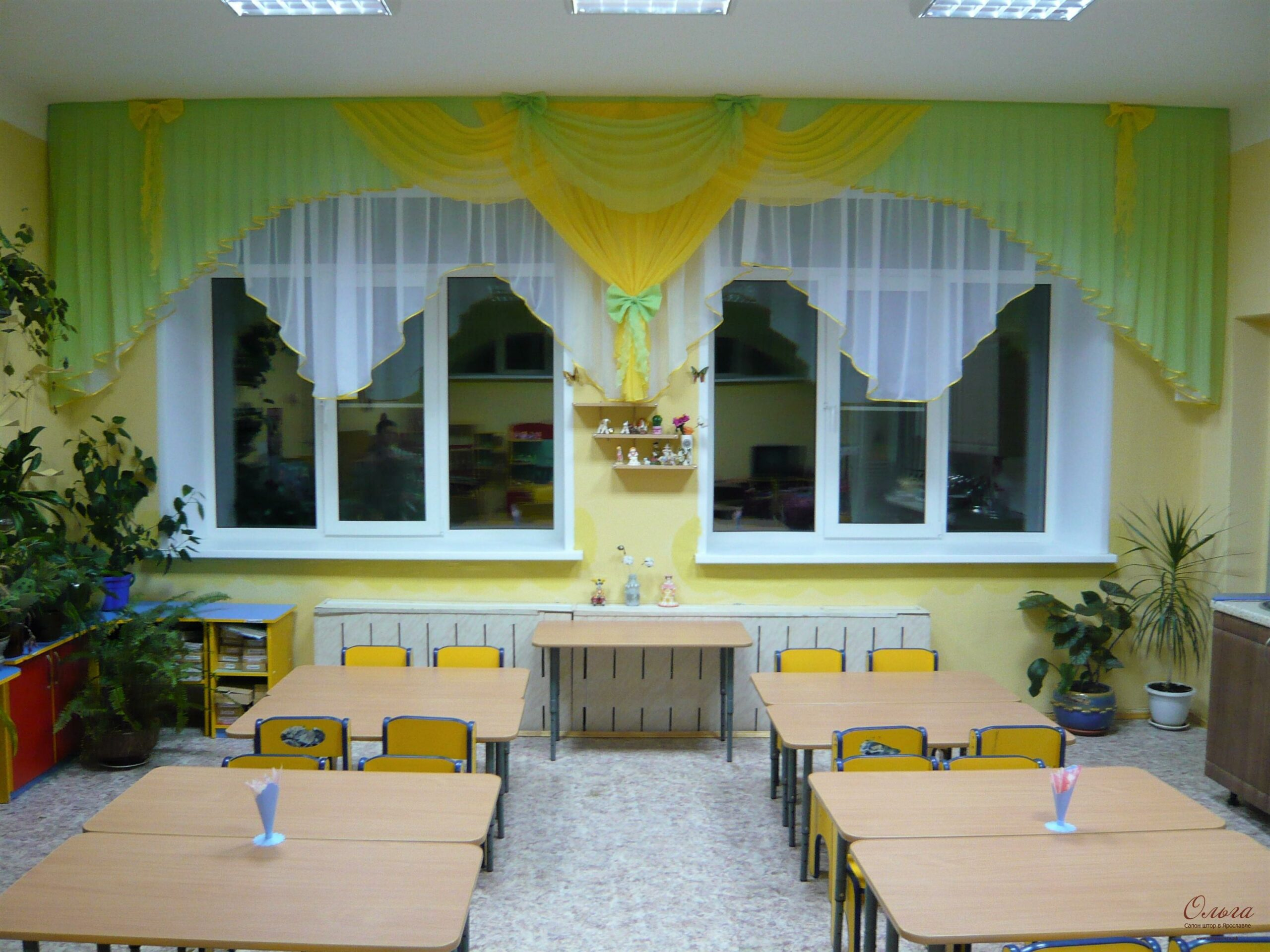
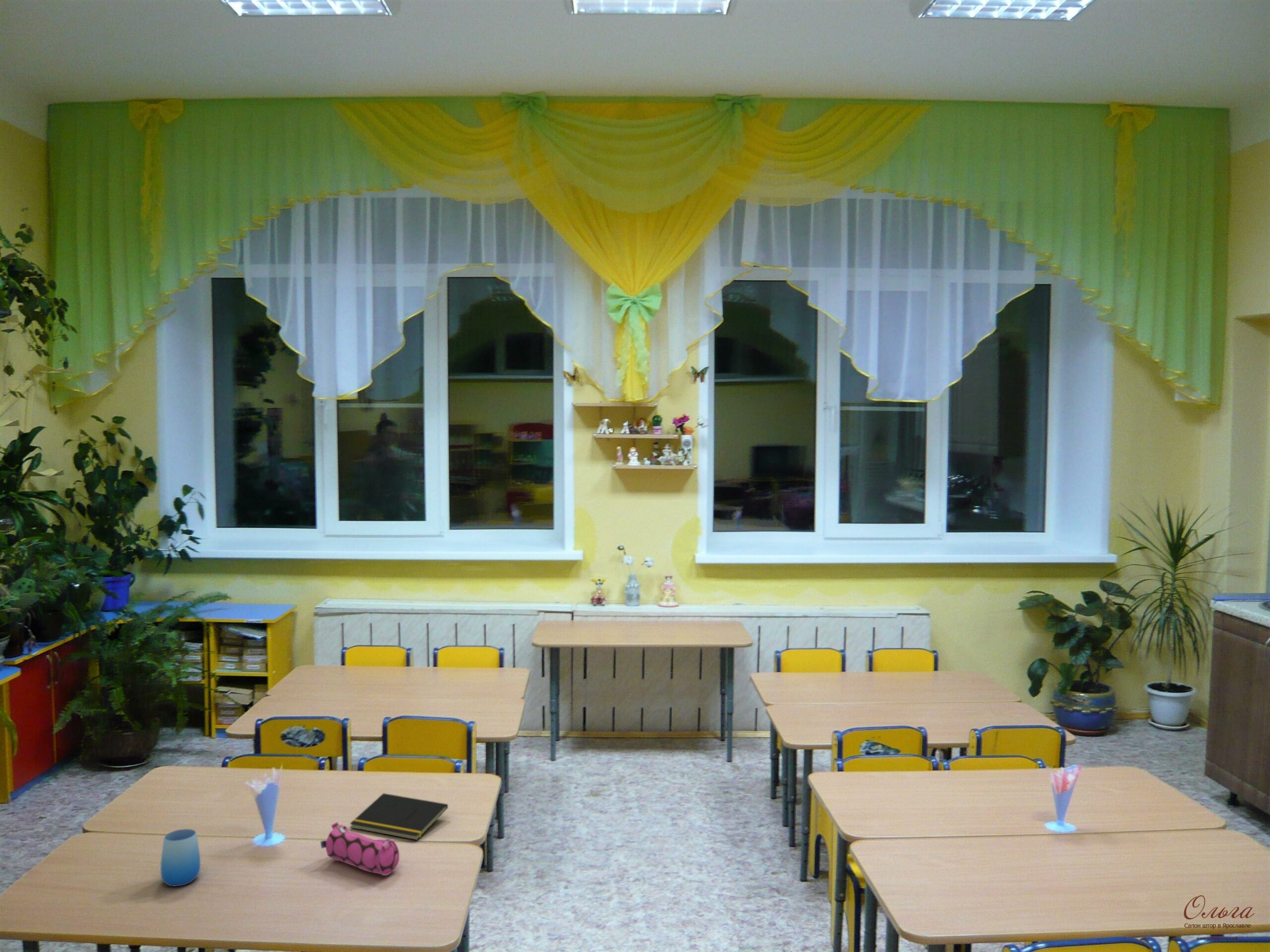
+ notepad [349,793,448,840]
+ pencil case [320,822,400,876]
+ cup [160,829,201,887]
